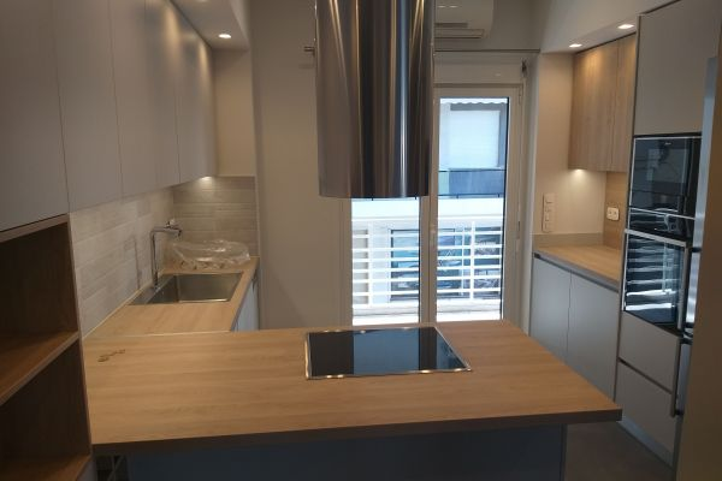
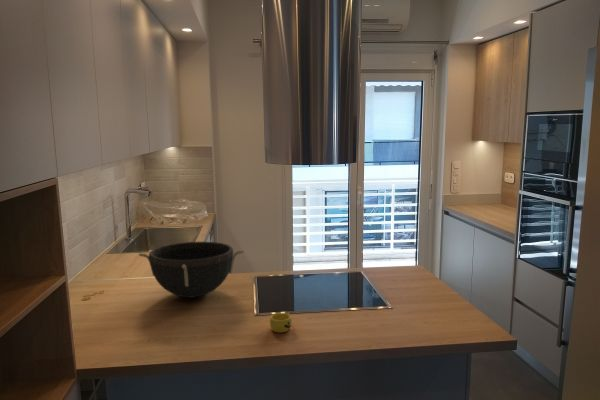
+ cup [269,311,292,334]
+ bowl [138,240,244,299]
